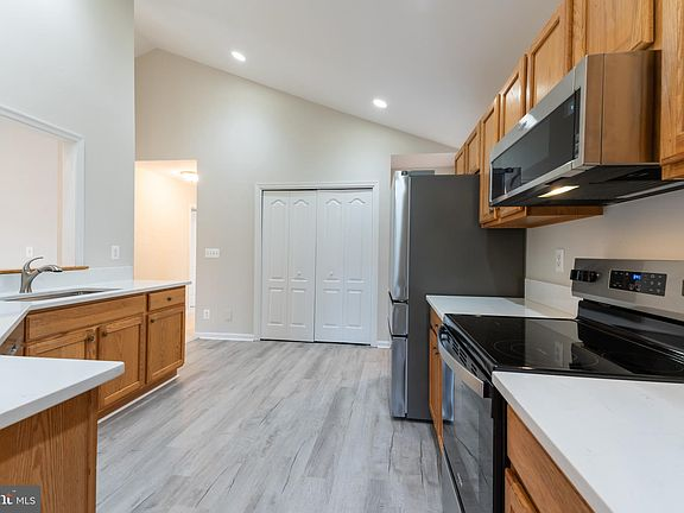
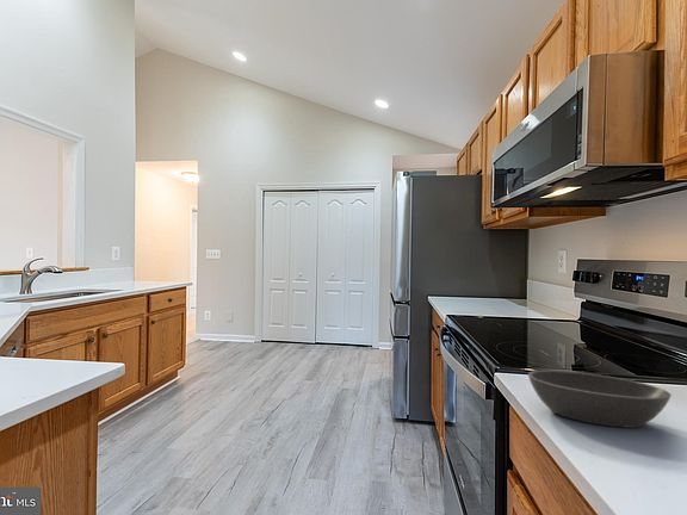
+ bowl [527,370,673,429]
